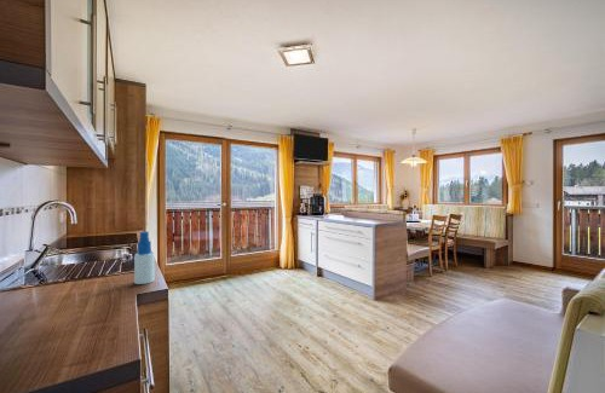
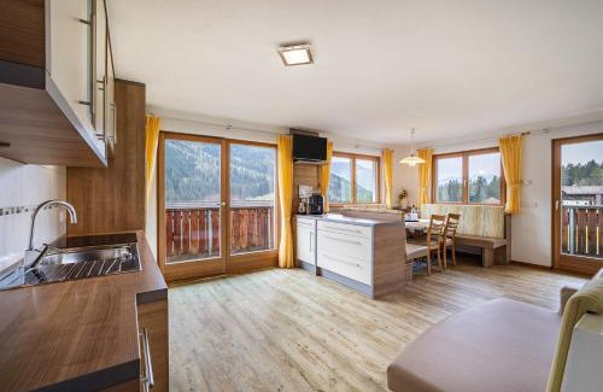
- spray bottle [133,230,156,285]
